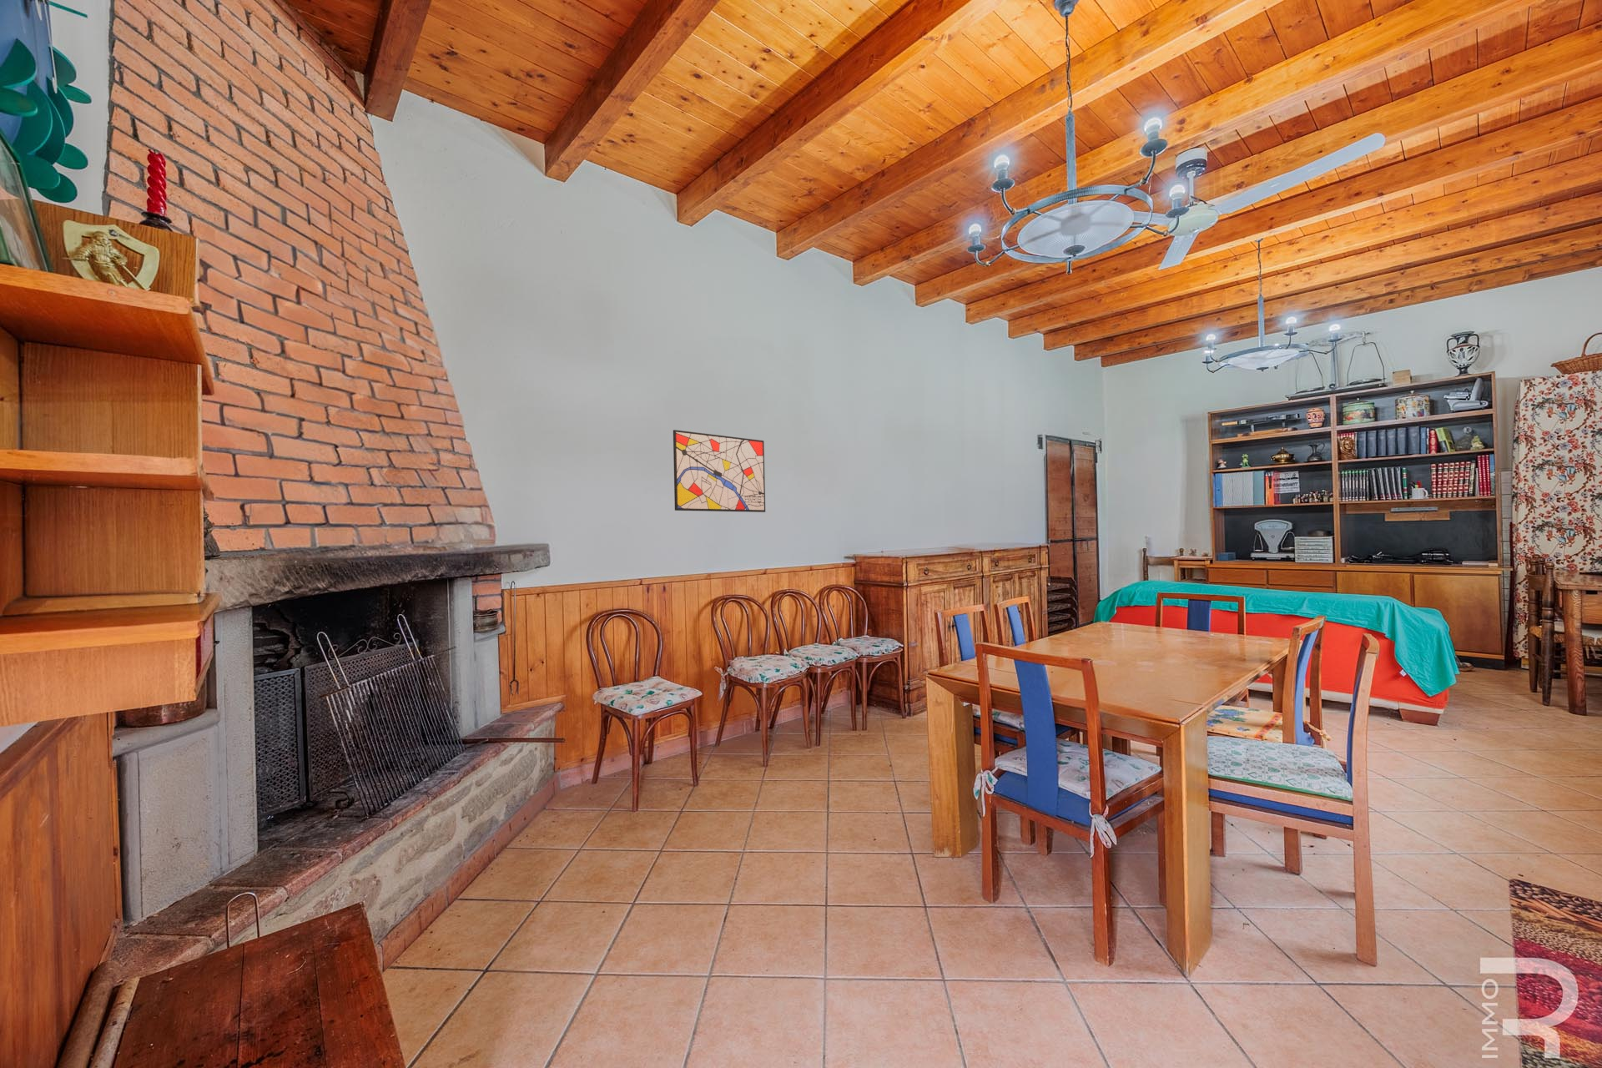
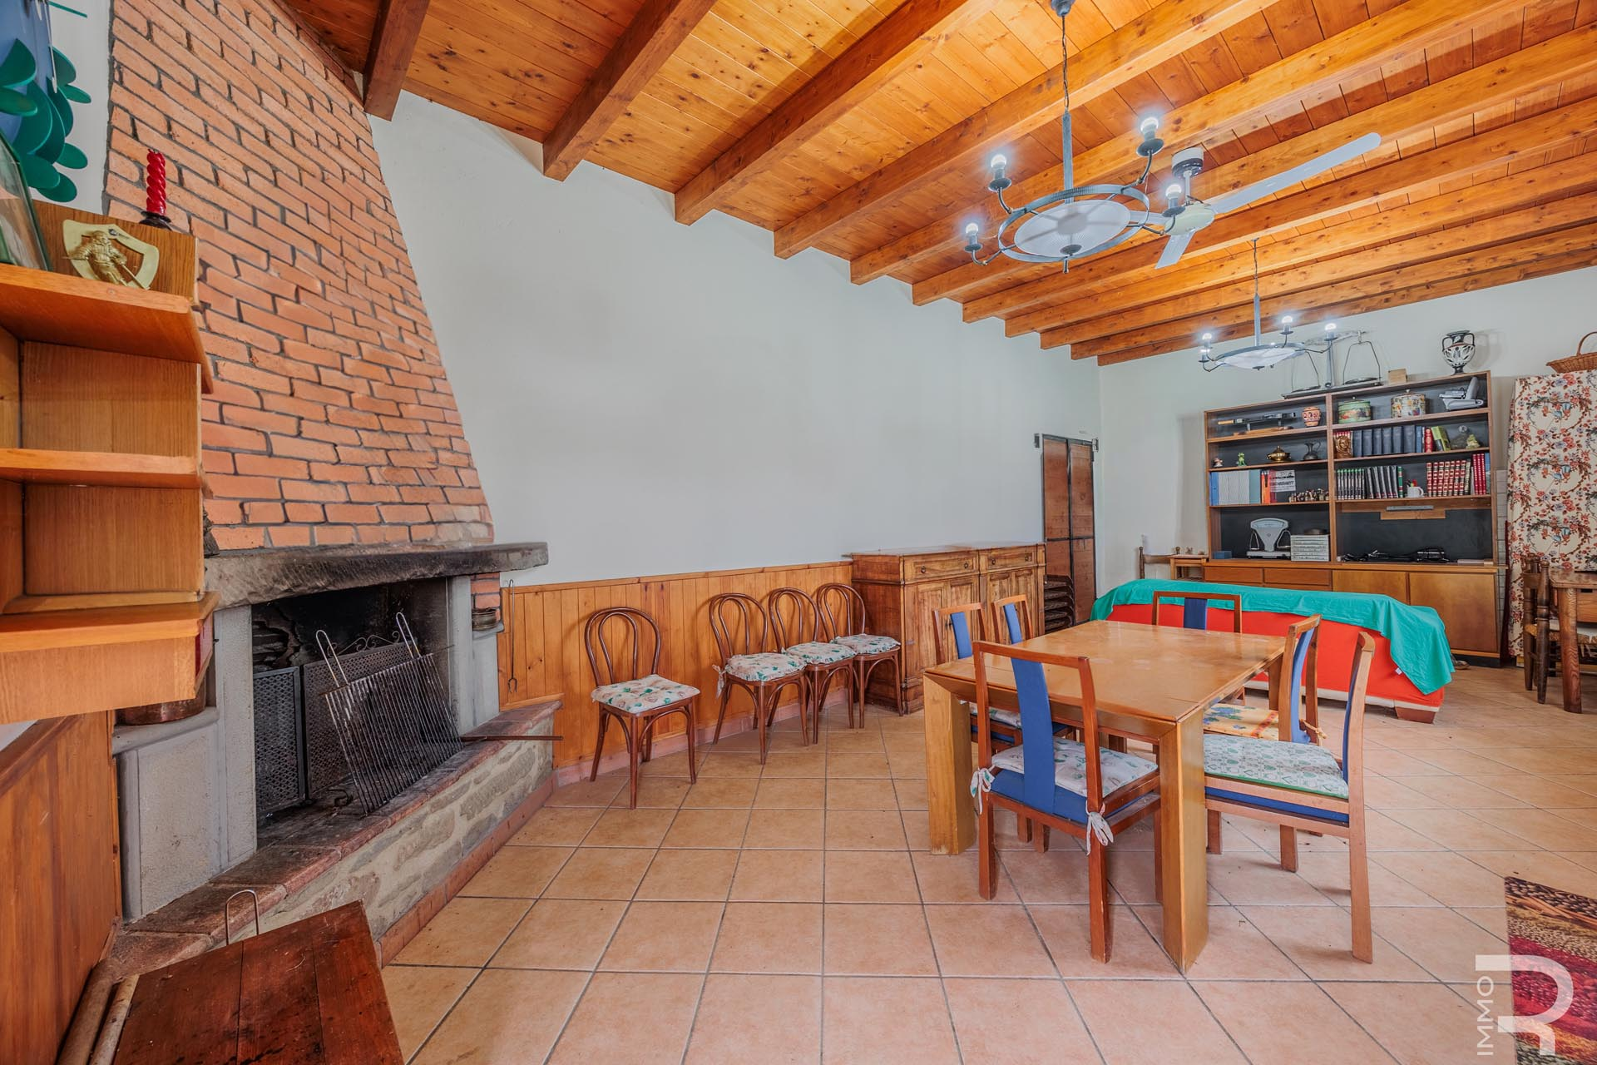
- wall art [672,429,766,513]
